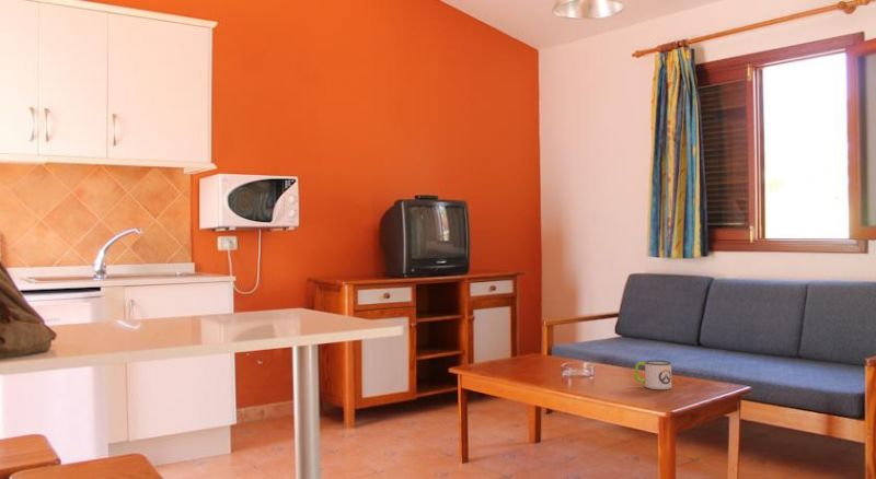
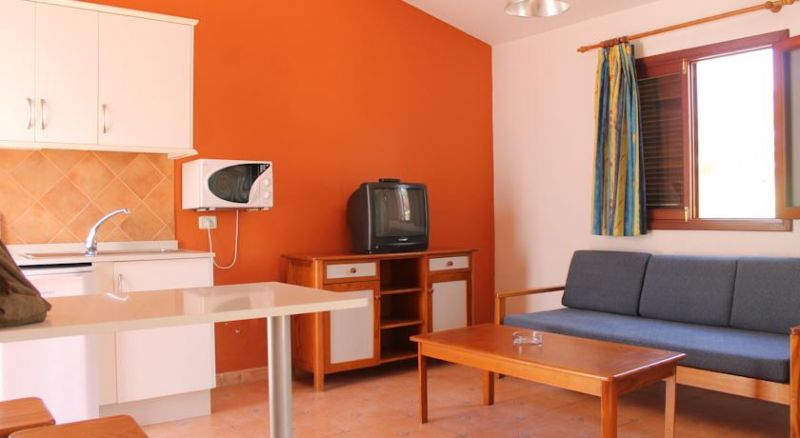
- mug [634,359,672,390]
